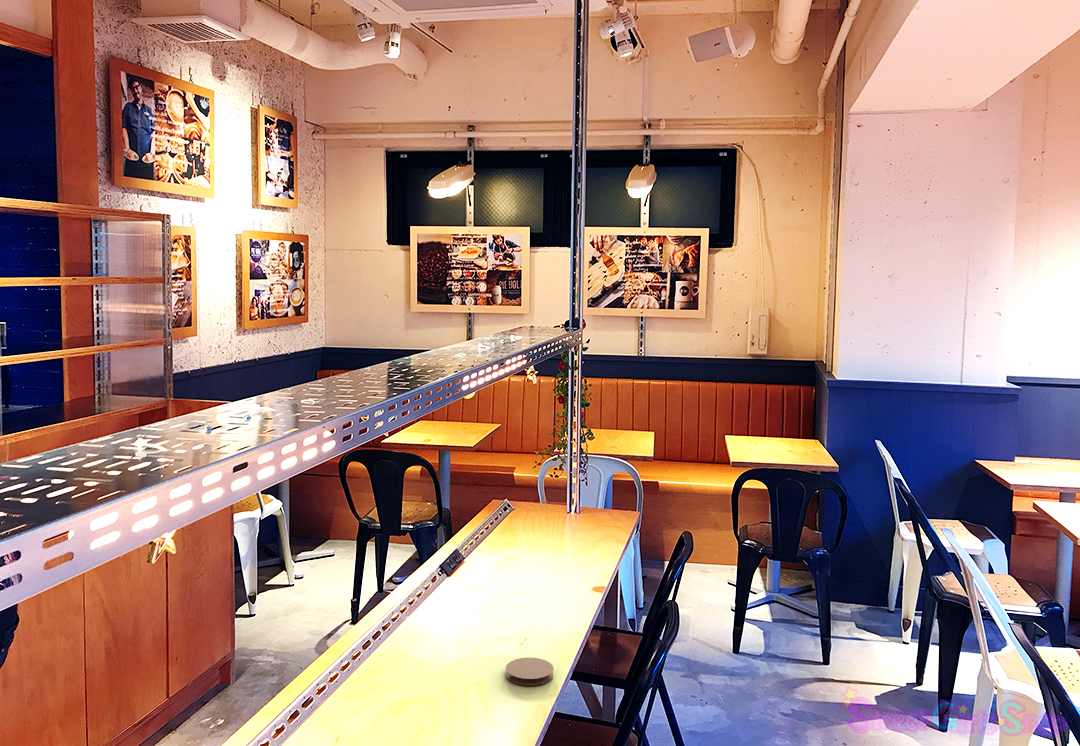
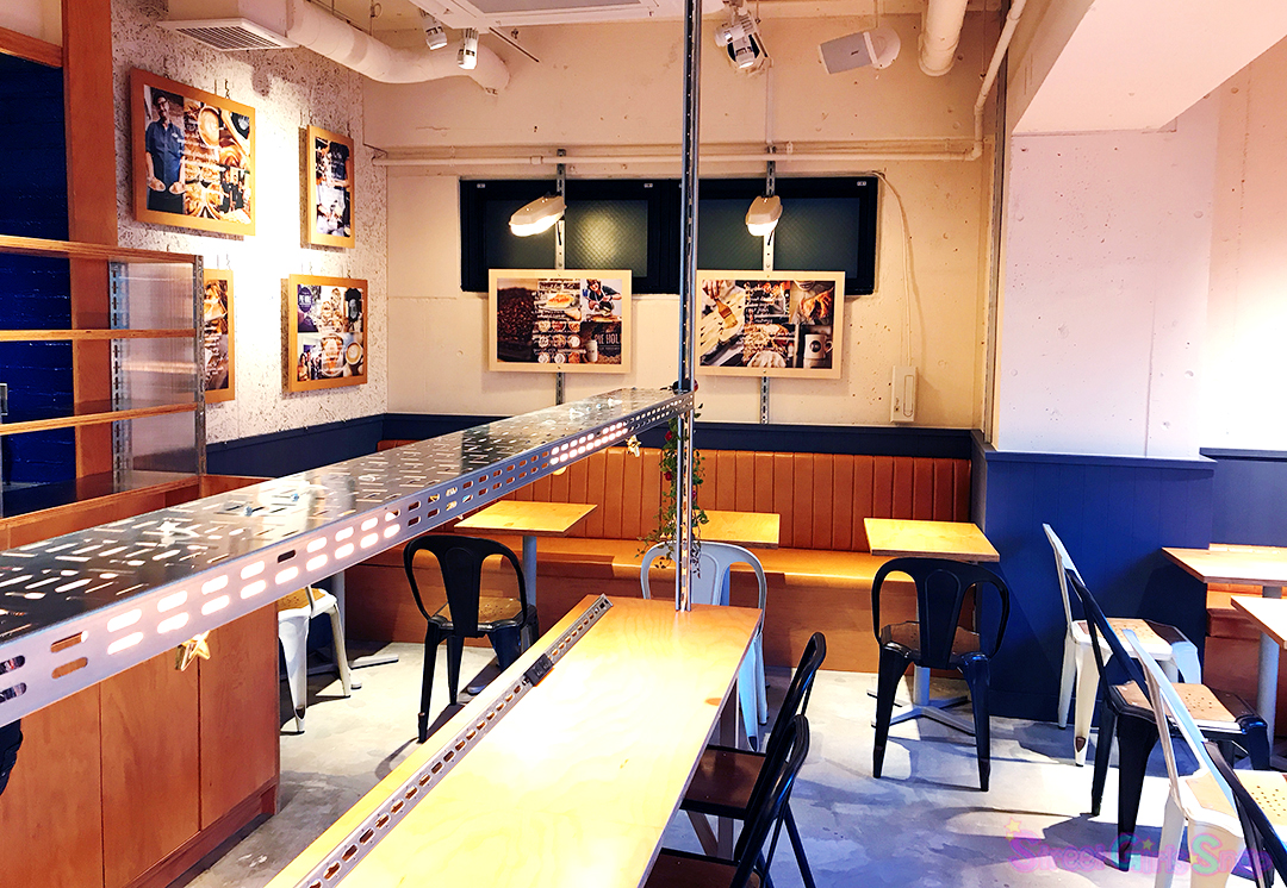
- coaster [505,656,555,686]
